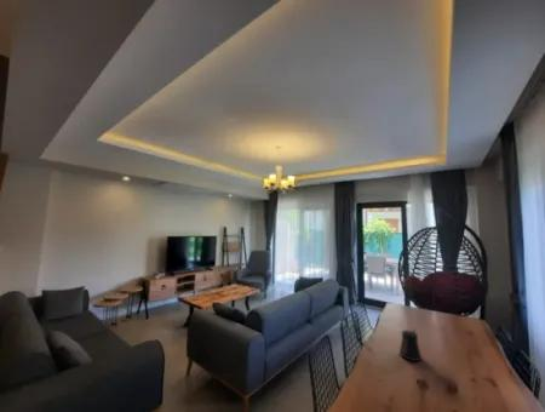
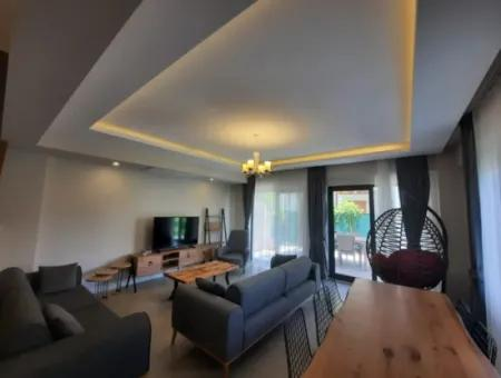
- kettle [398,327,423,362]
